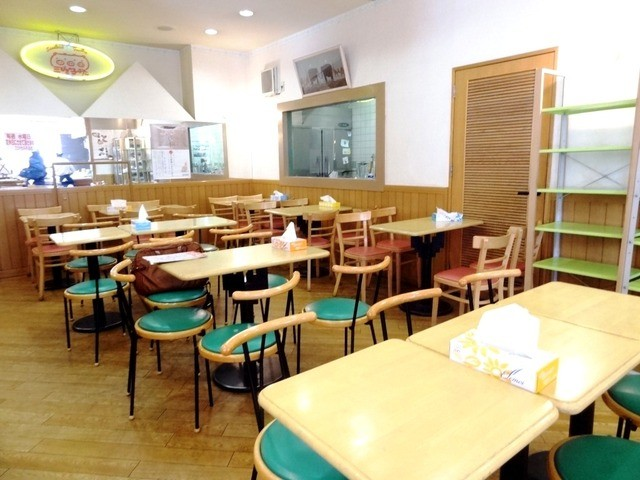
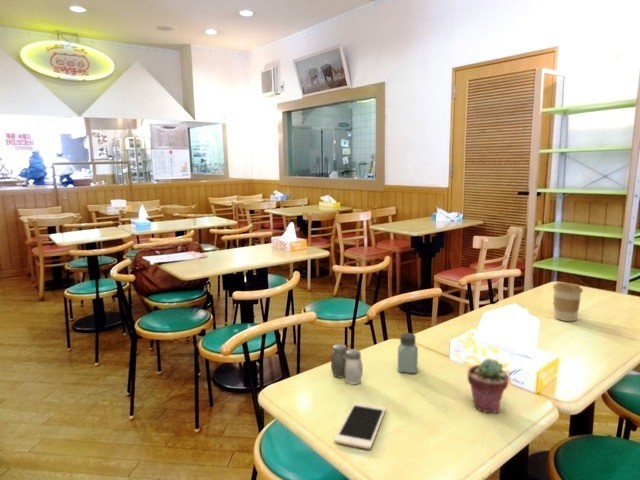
+ coffee cup [552,281,584,322]
+ cell phone [333,402,387,450]
+ saltshaker [397,332,419,374]
+ potted succulent [467,358,510,414]
+ salt and pepper shaker [330,343,364,385]
